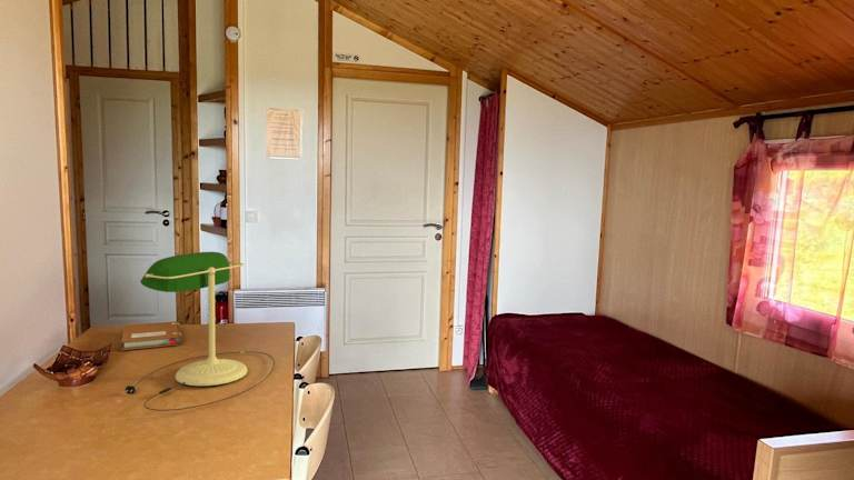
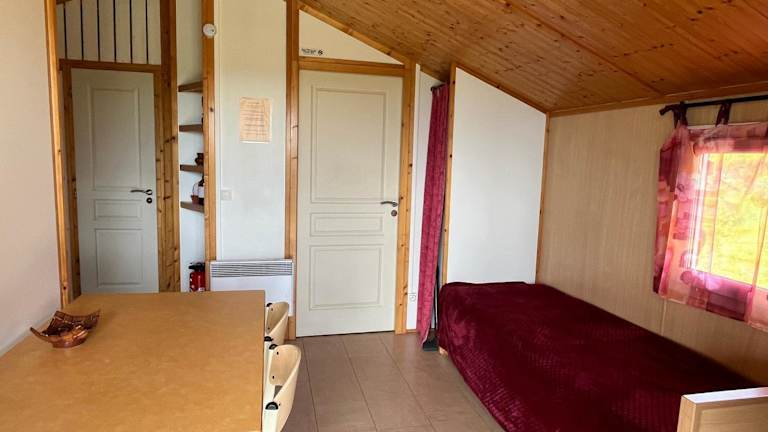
- desk lamp [125,251,276,412]
- notebook [120,320,183,351]
